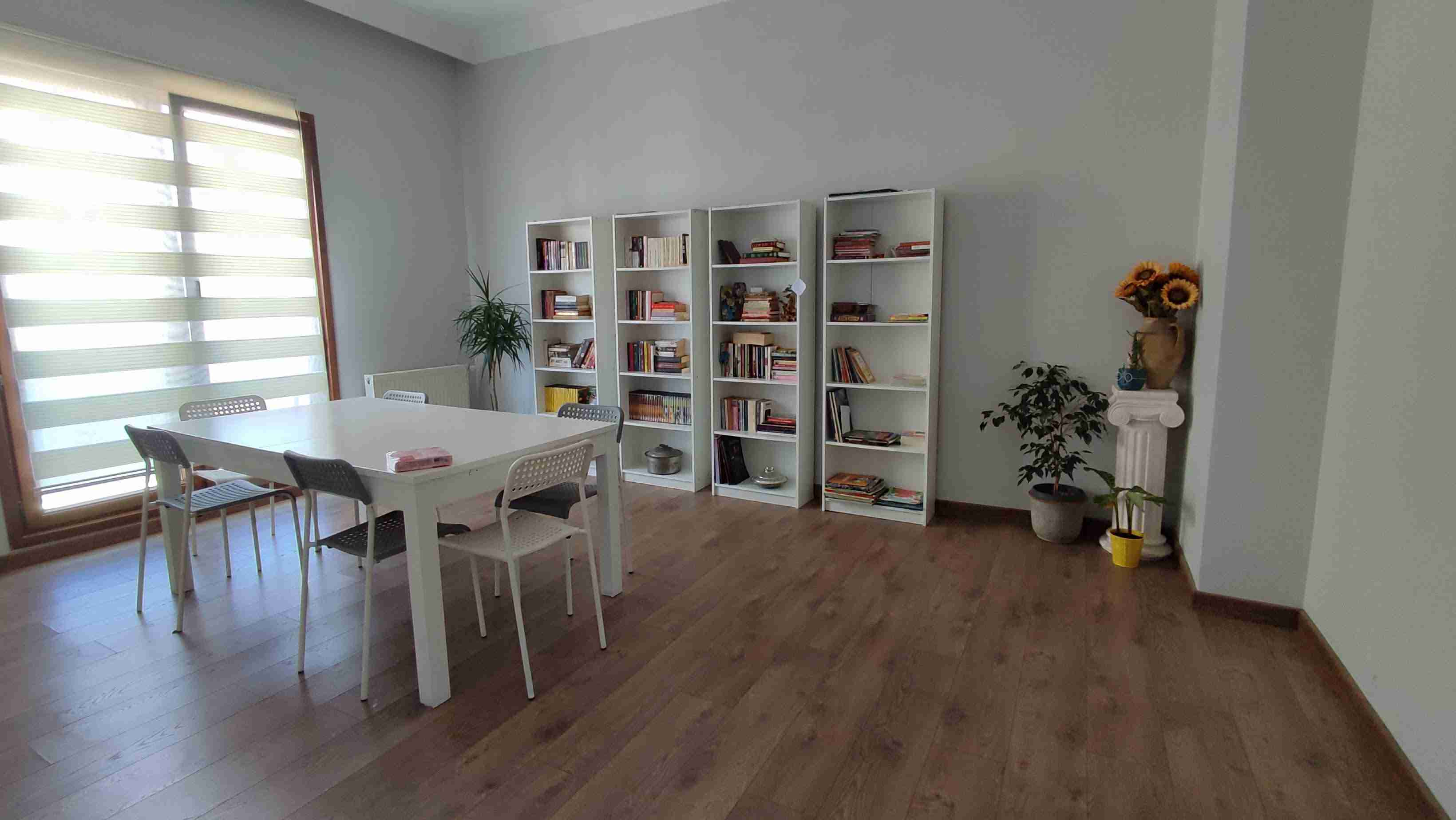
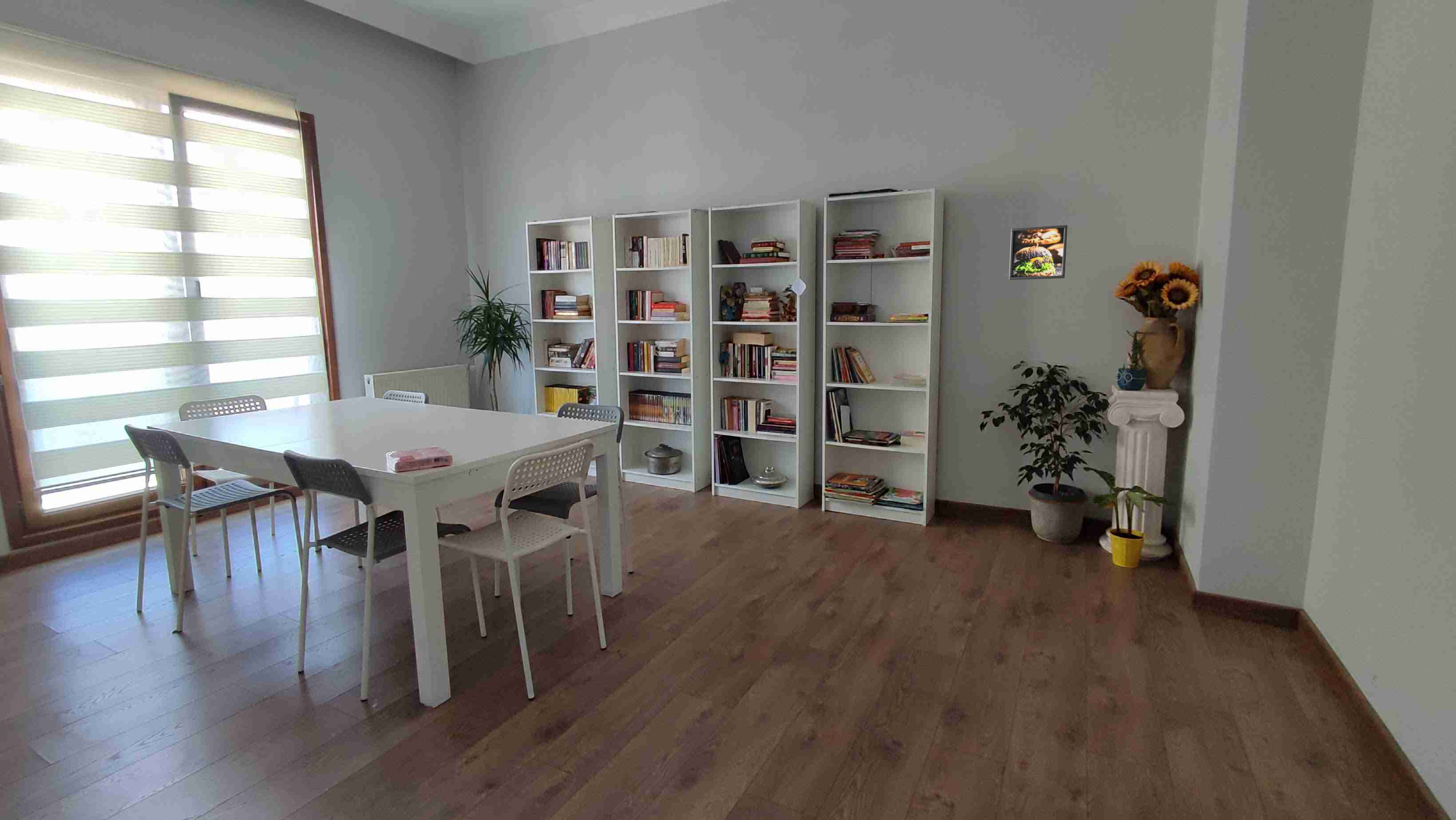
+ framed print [1009,225,1068,280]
